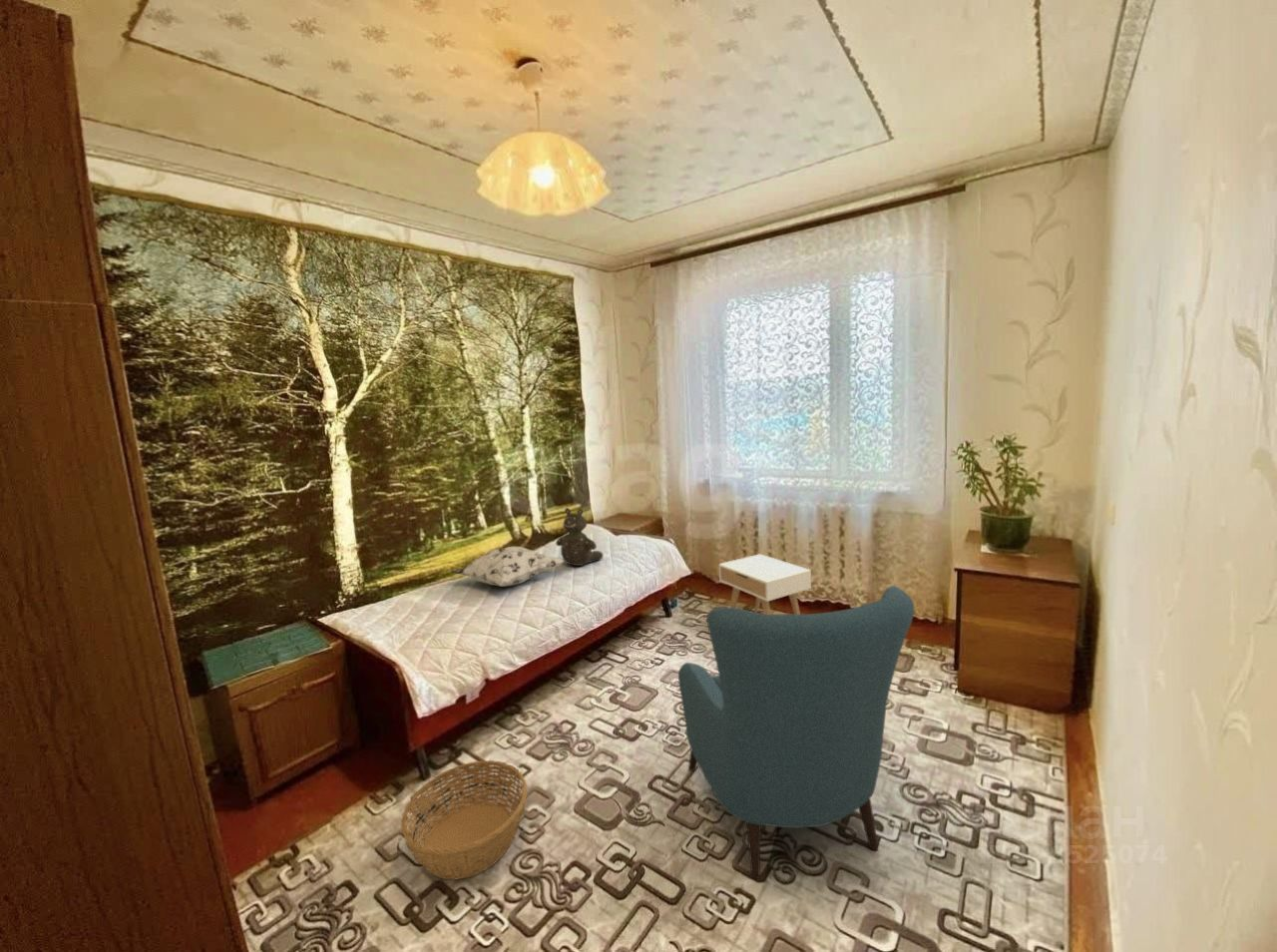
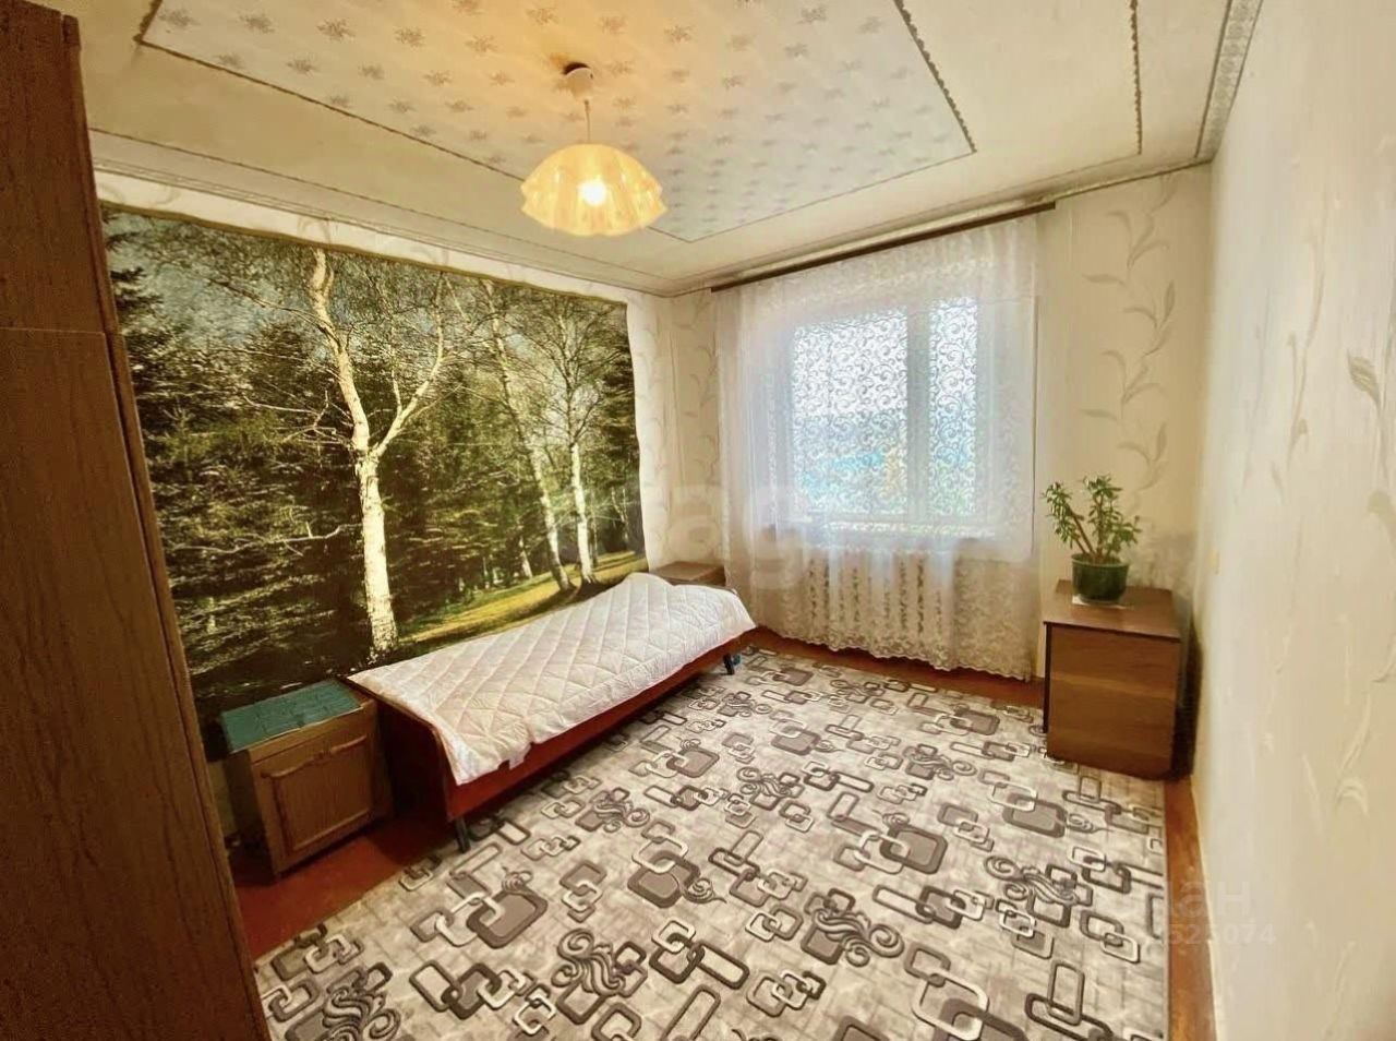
- nightstand [718,553,812,615]
- basket [400,759,528,880]
- armchair [677,585,915,879]
- decorative pillow [450,546,565,588]
- teddy bear [555,507,605,567]
